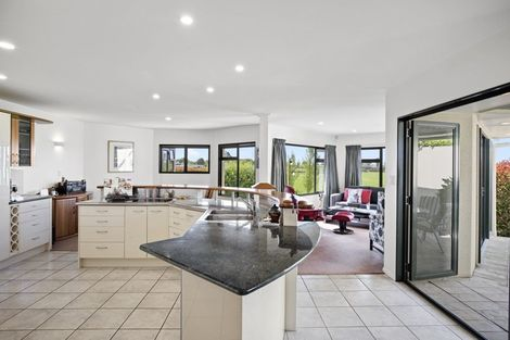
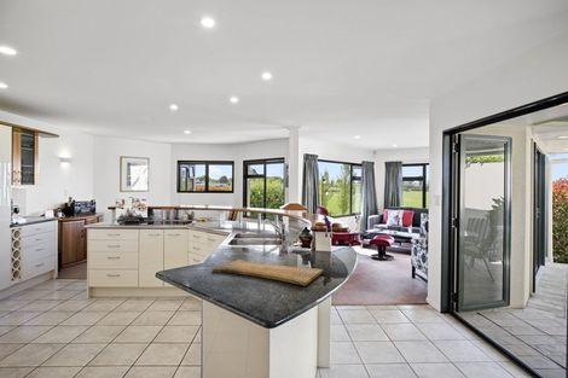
+ cutting board [211,258,324,287]
